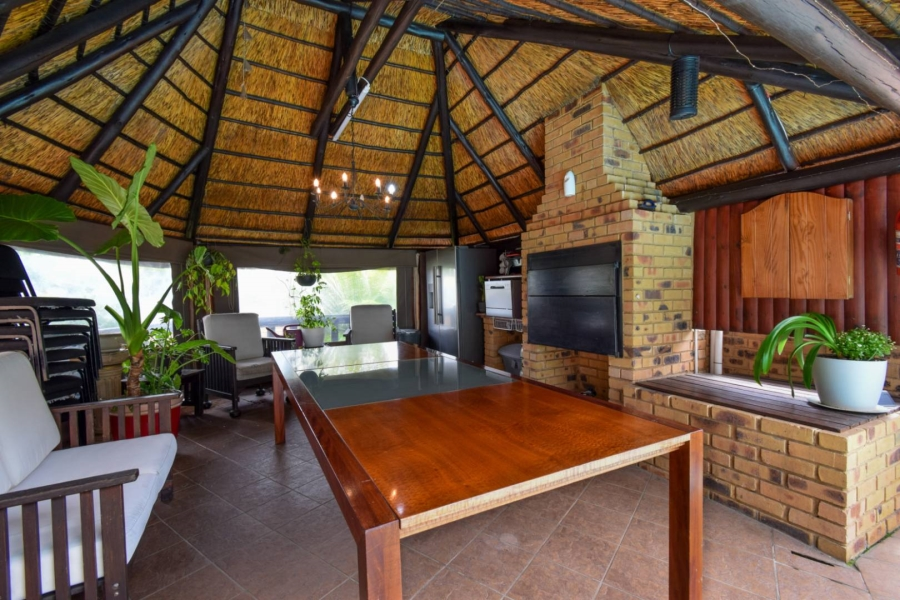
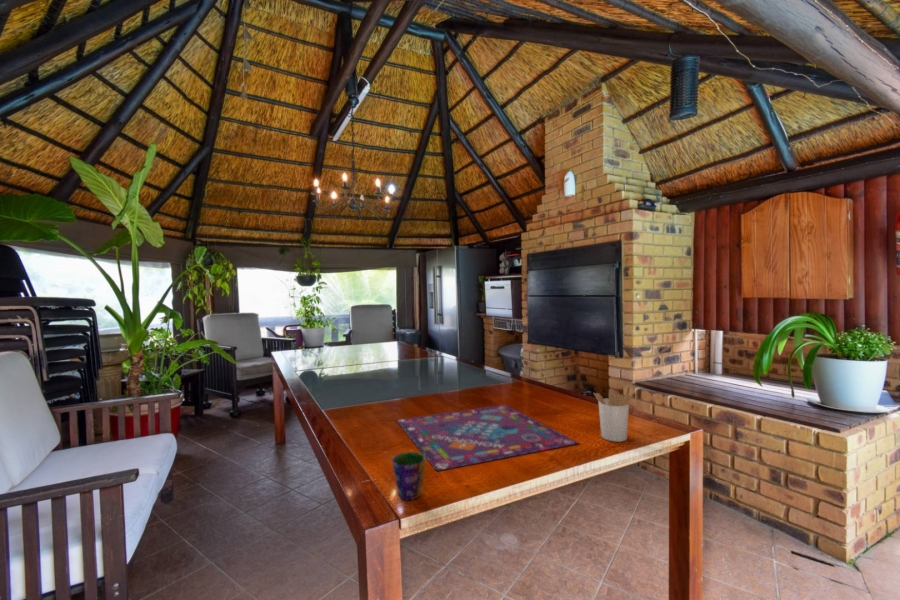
+ utensil holder [593,385,634,443]
+ cup [391,451,427,501]
+ gameboard [395,404,579,472]
